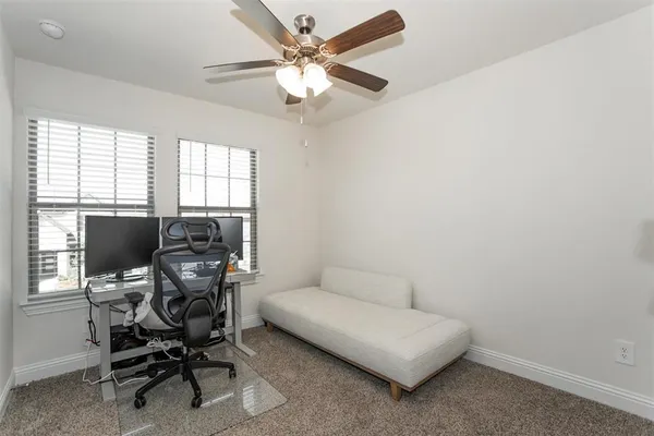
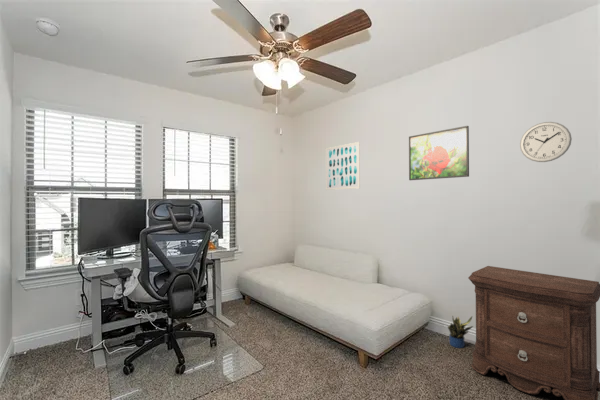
+ nightstand [467,265,600,400]
+ wall art [325,141,361,191]
+ wall clock [519,121,573,163]
+ potted plant [447,315,474,349]
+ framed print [408,125,470,181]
